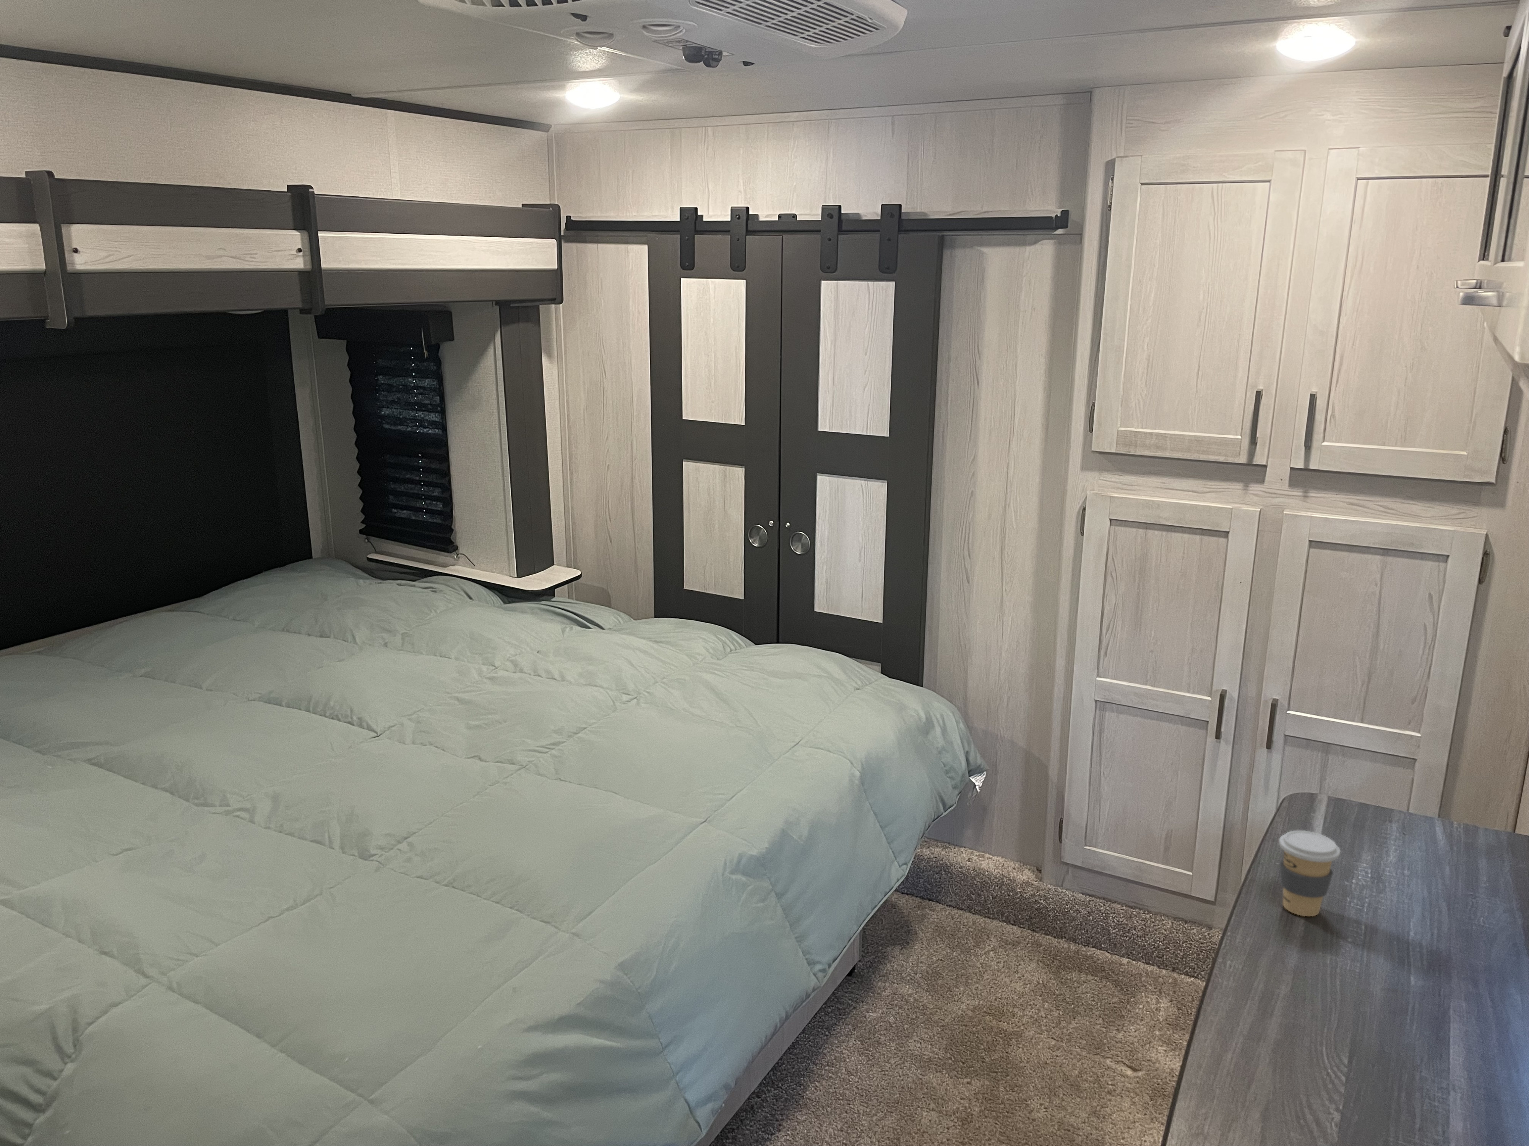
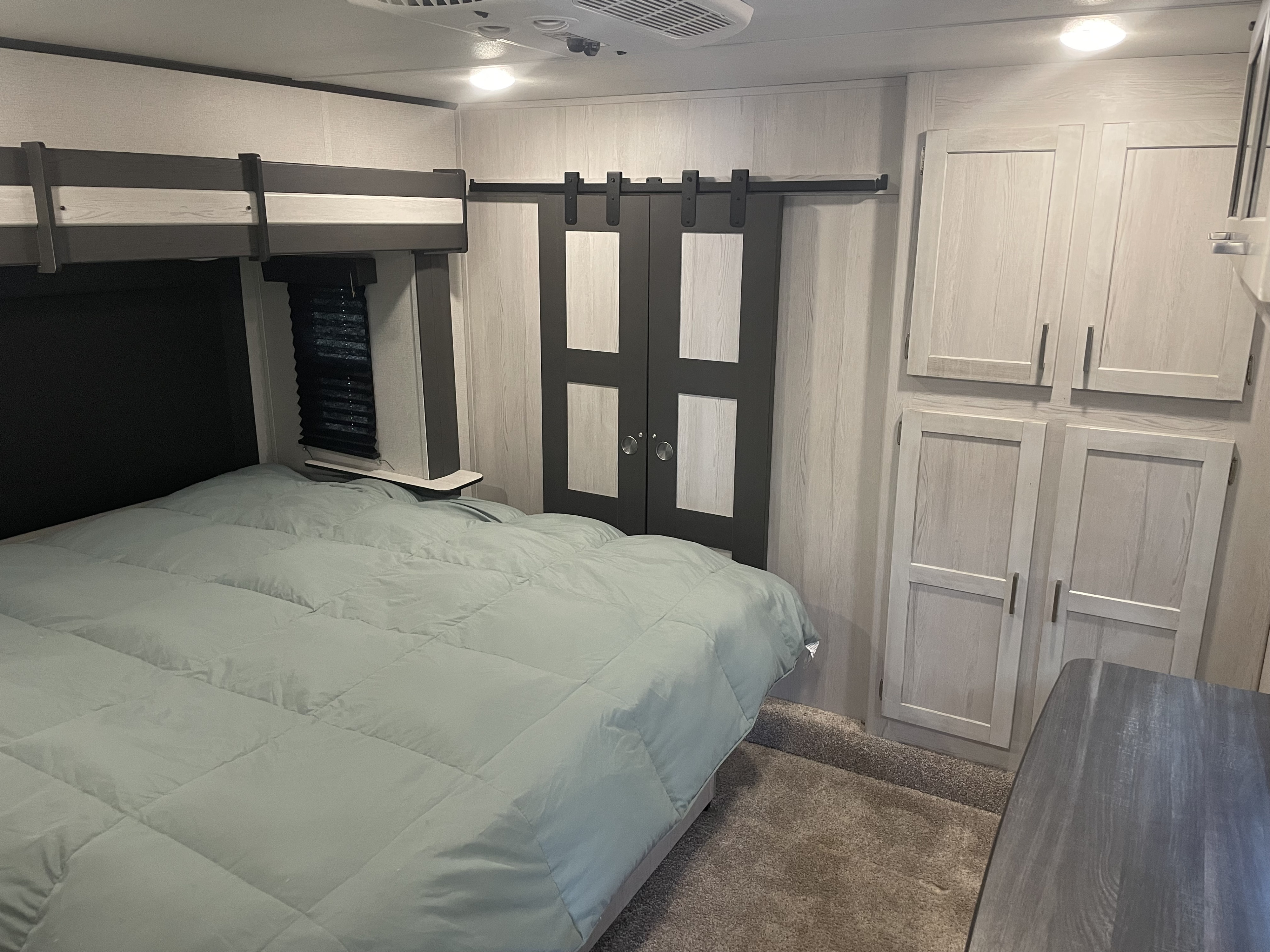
- coffee cup [1279,831,1341,917]
